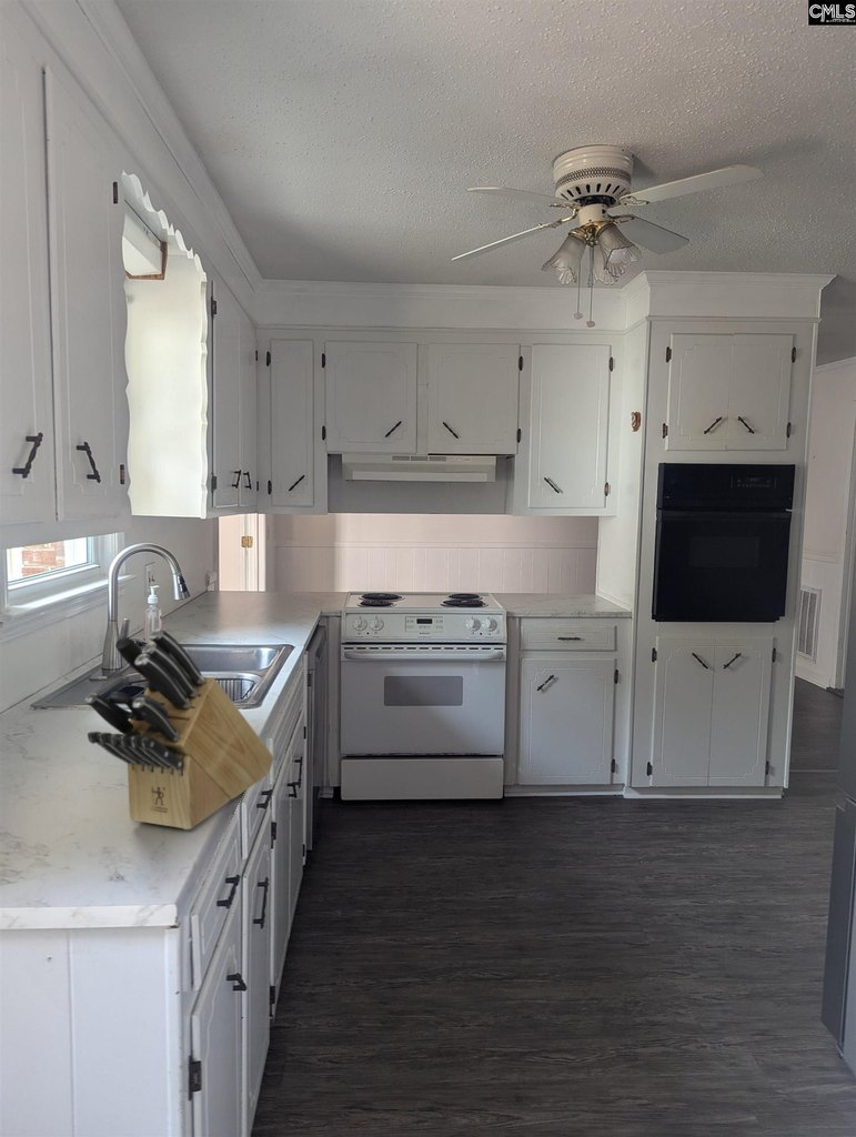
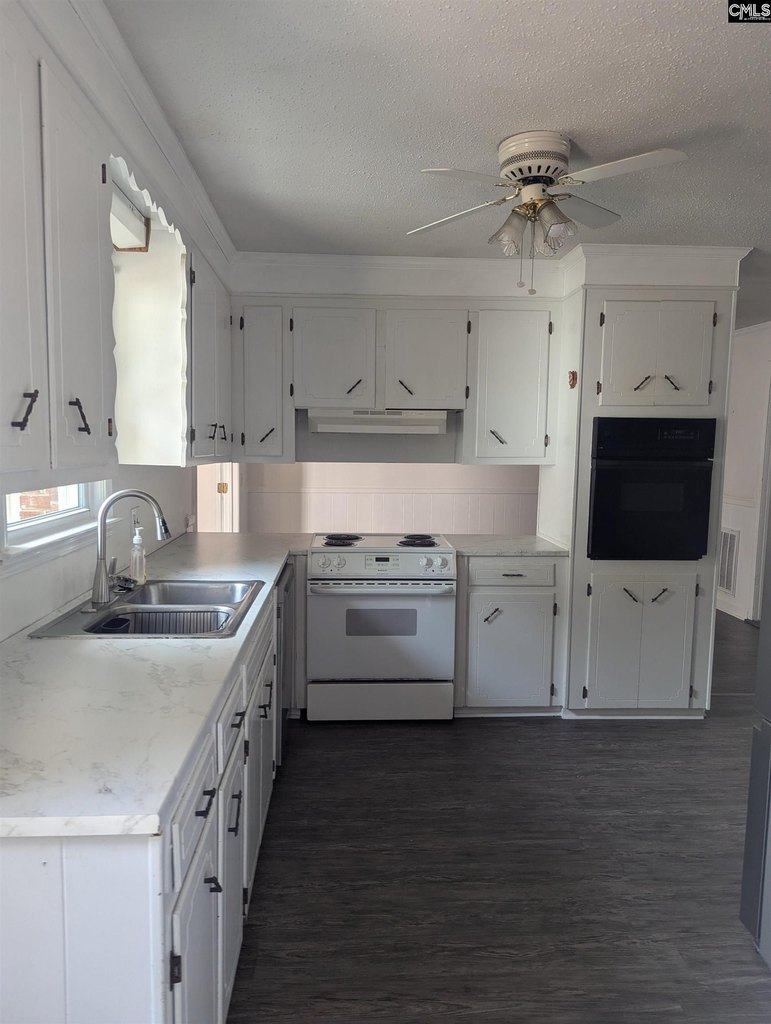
- knife block [84,627,275,831]
